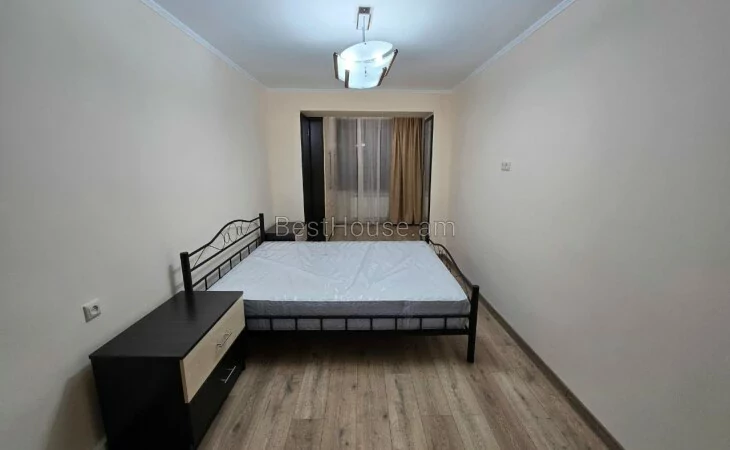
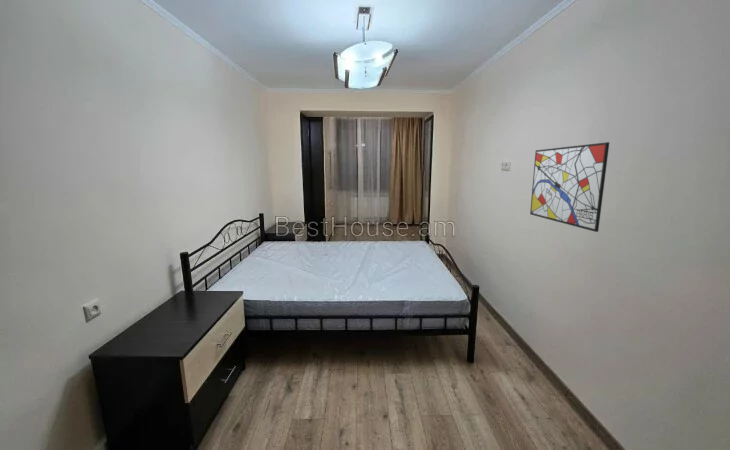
+ wall art [529,141,610,233]
